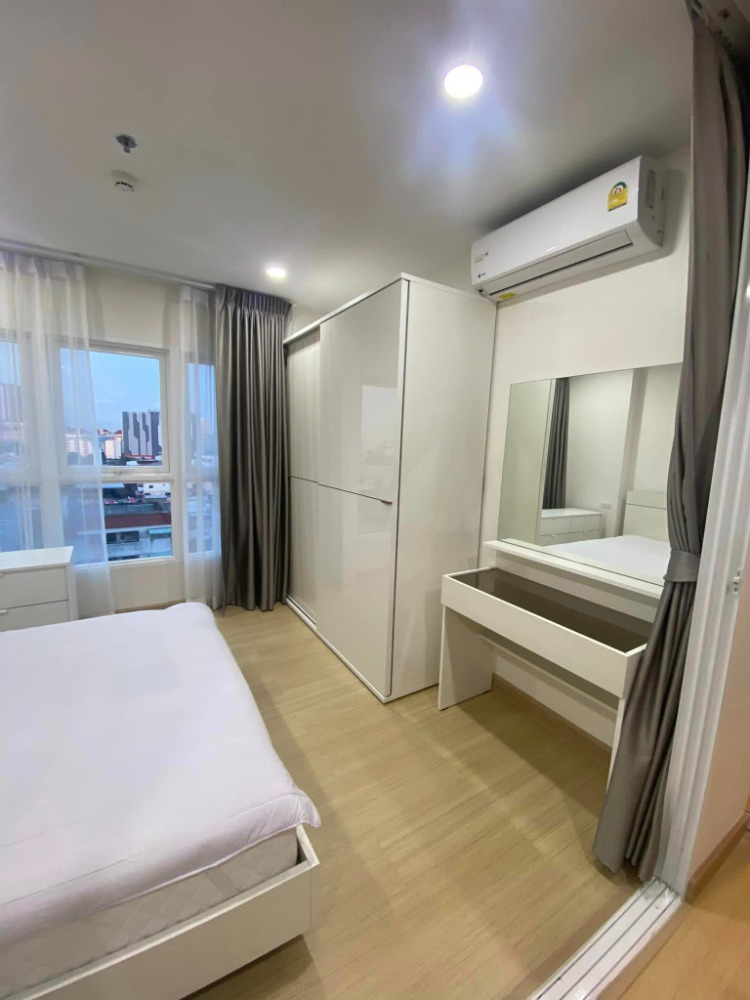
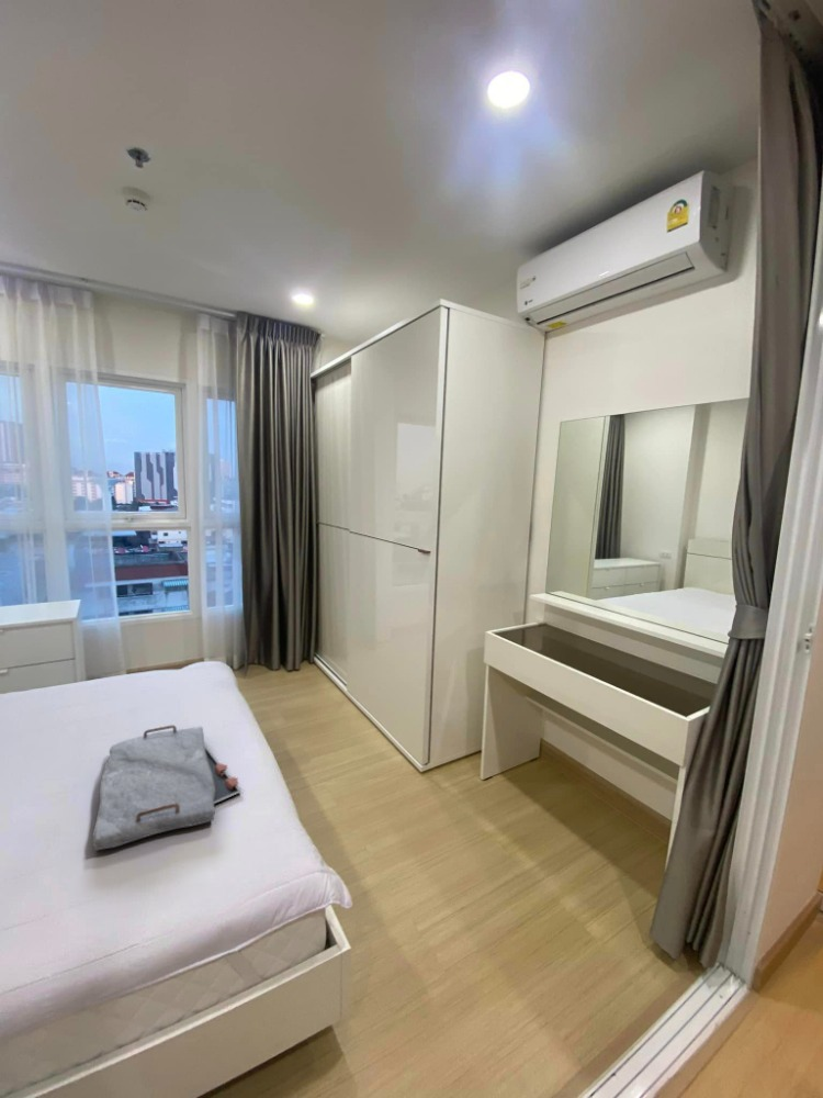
+ serving tray [91,724,243,852]
